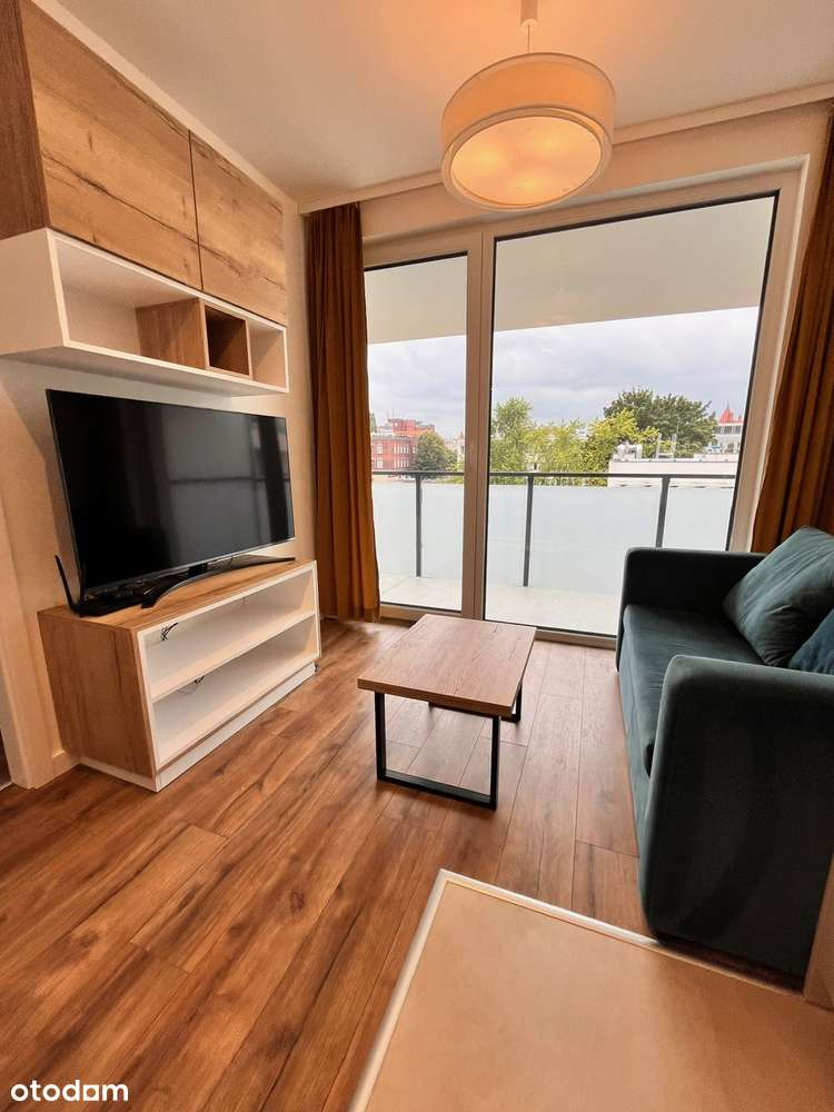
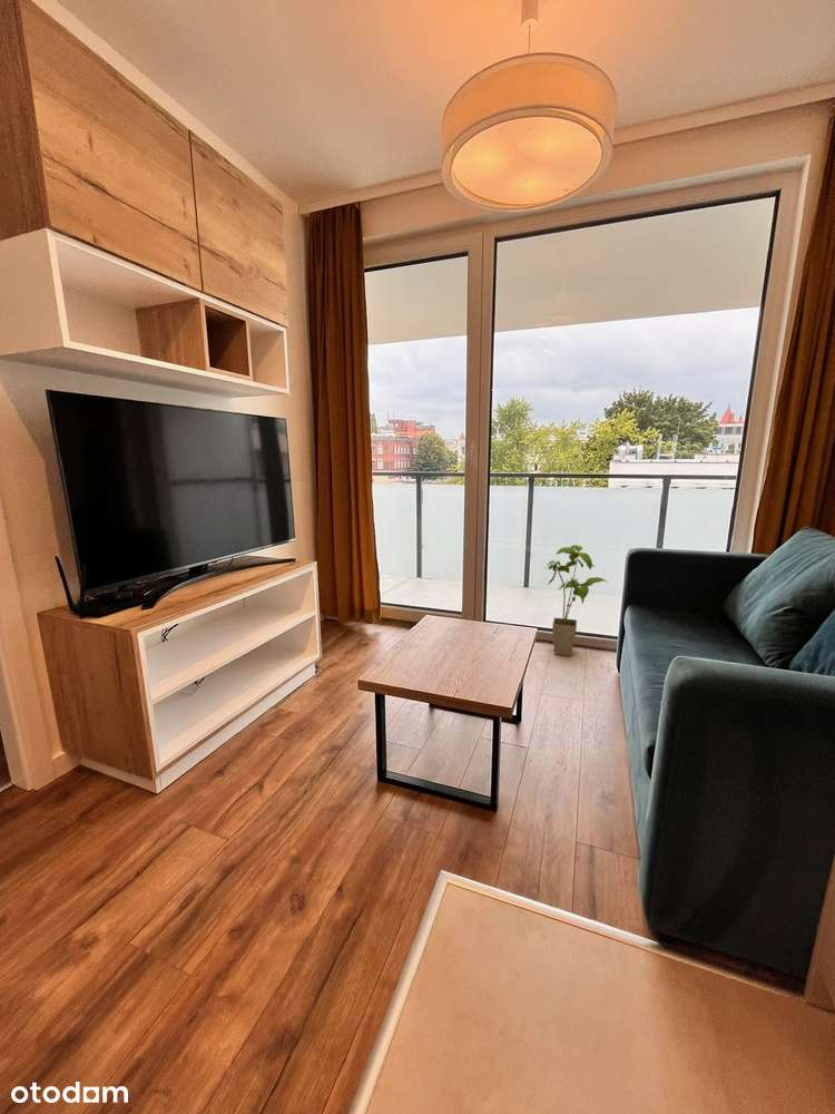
+ house plant [544,544,609,657]
